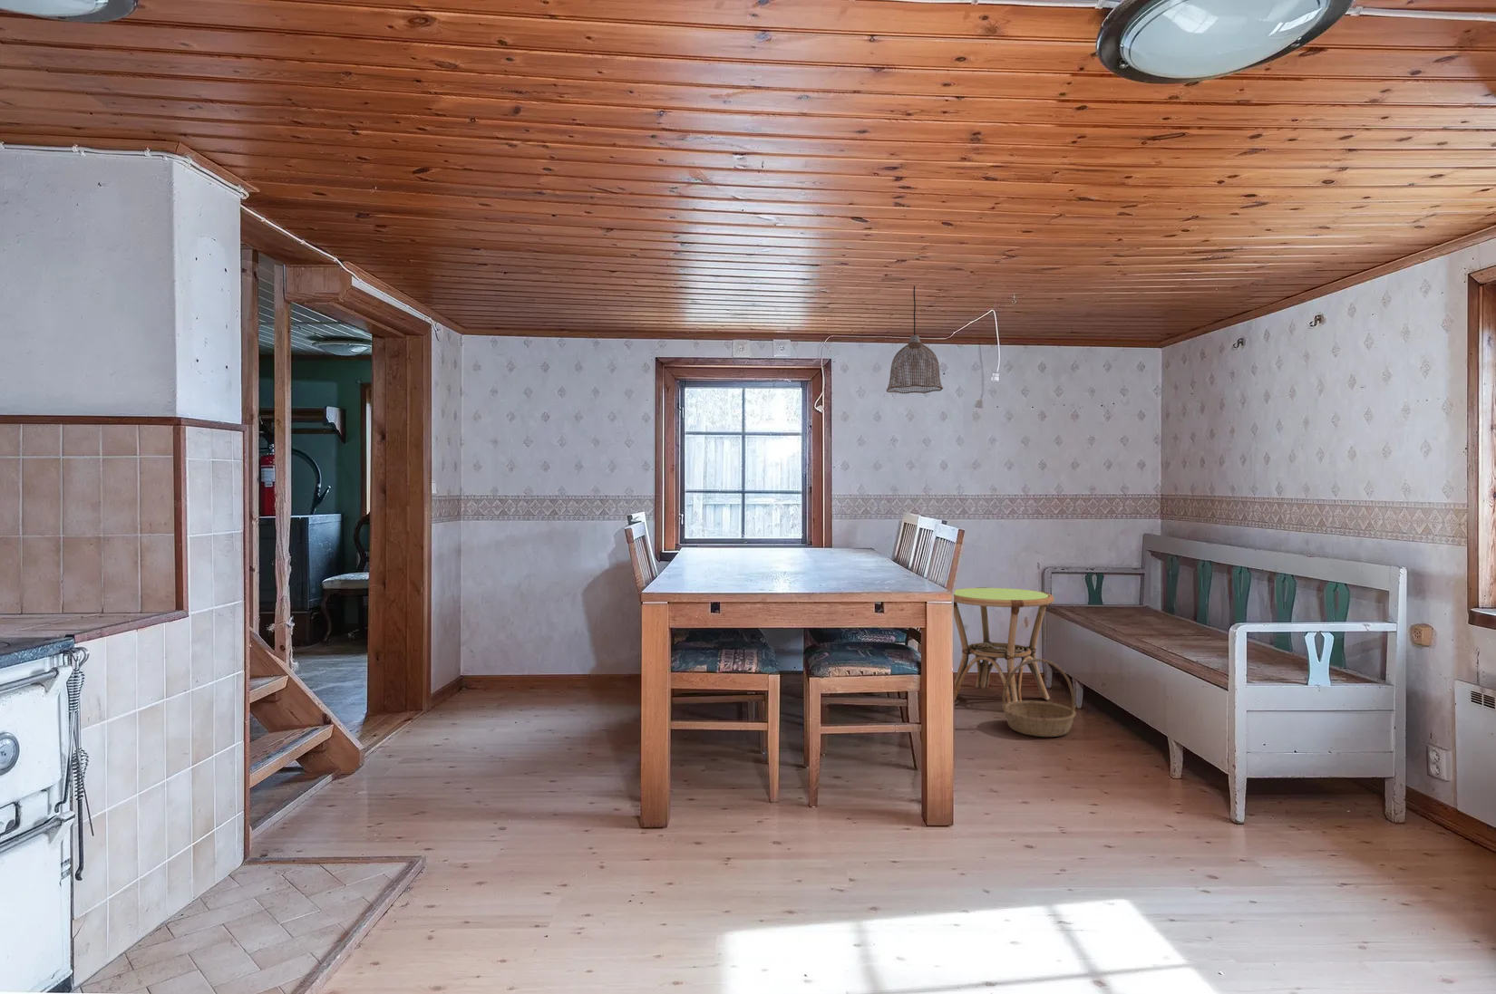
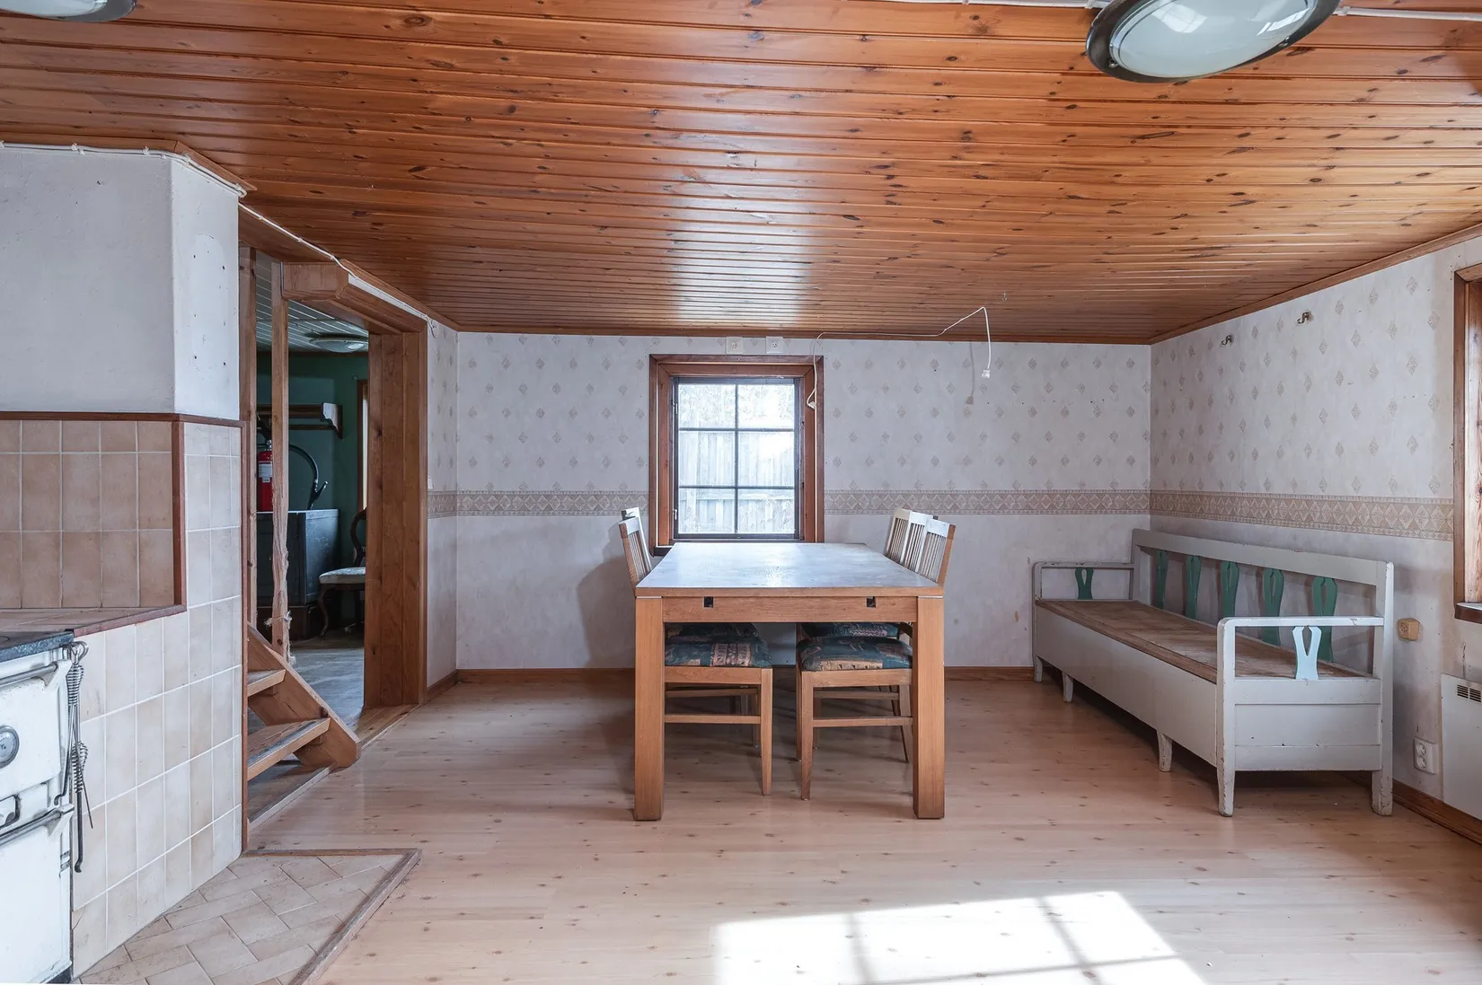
- side table [953,586,1055,703]
- basket [1001,658,1076,738]
- pendant lamp [886,285,943,394]
